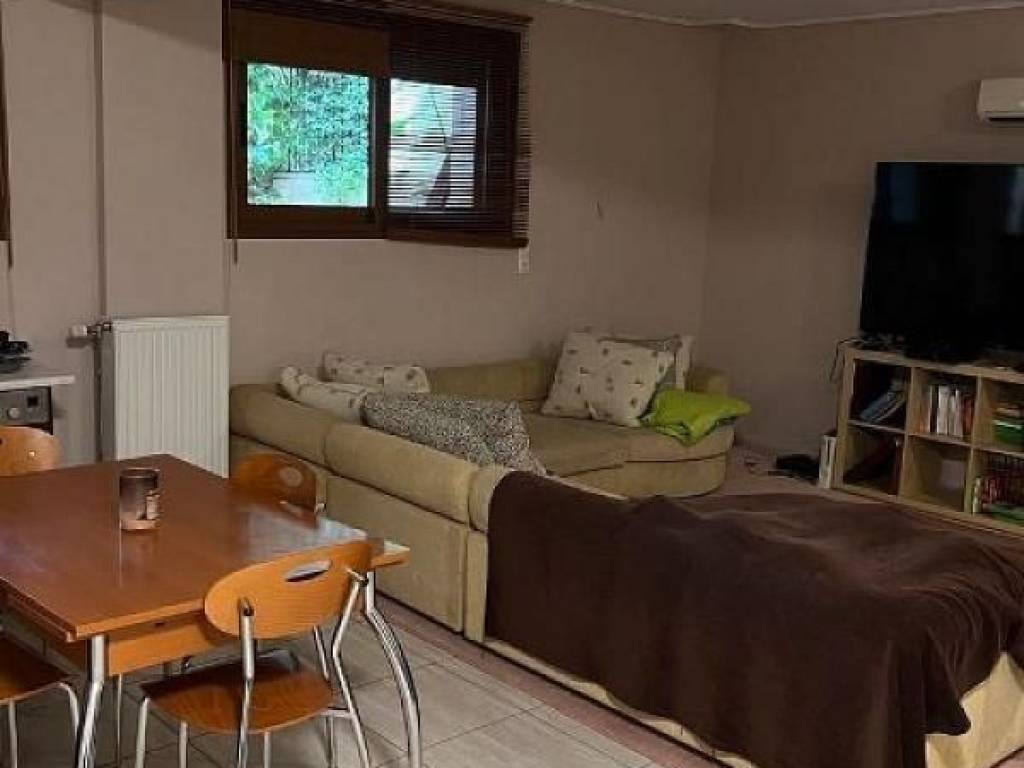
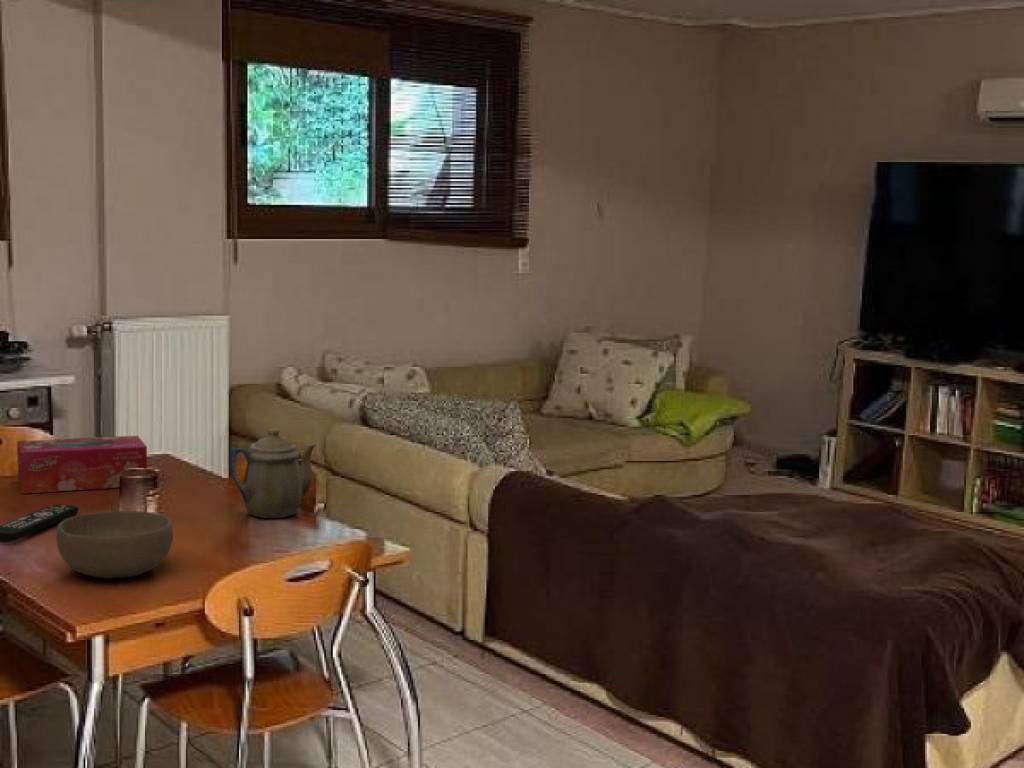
+ remote control [0,503,80,544]
+ tissue box [16,435,148,495]
+ bowl [55,510,174,579]
+ teapot [229,427,317,519]
